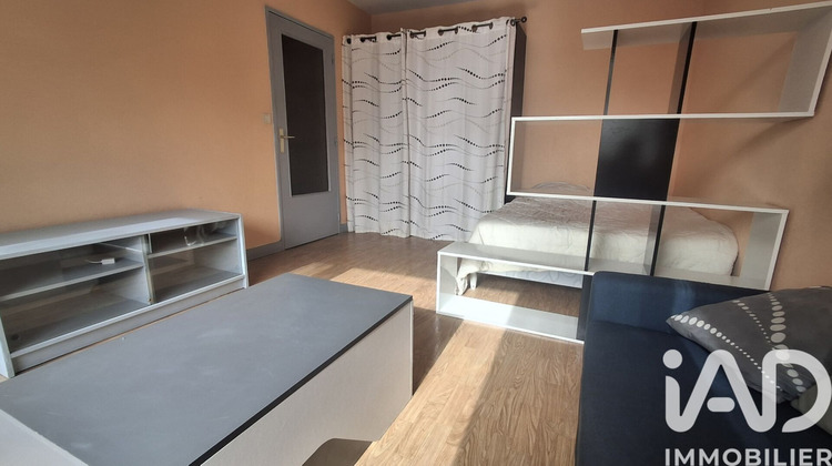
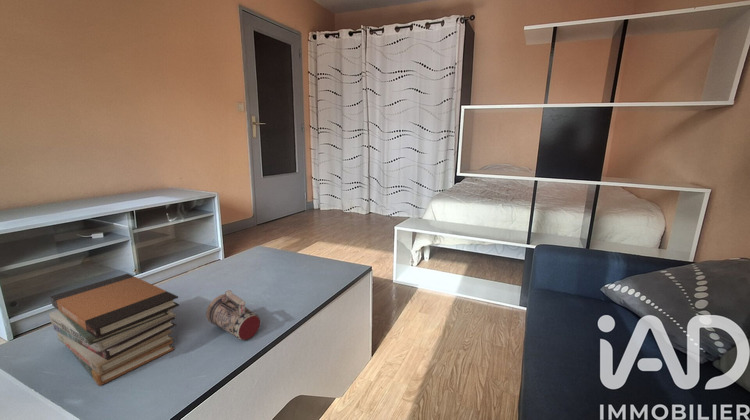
+ book stack [48,273,180,387]
+ beer mug [205,289,261,341]
